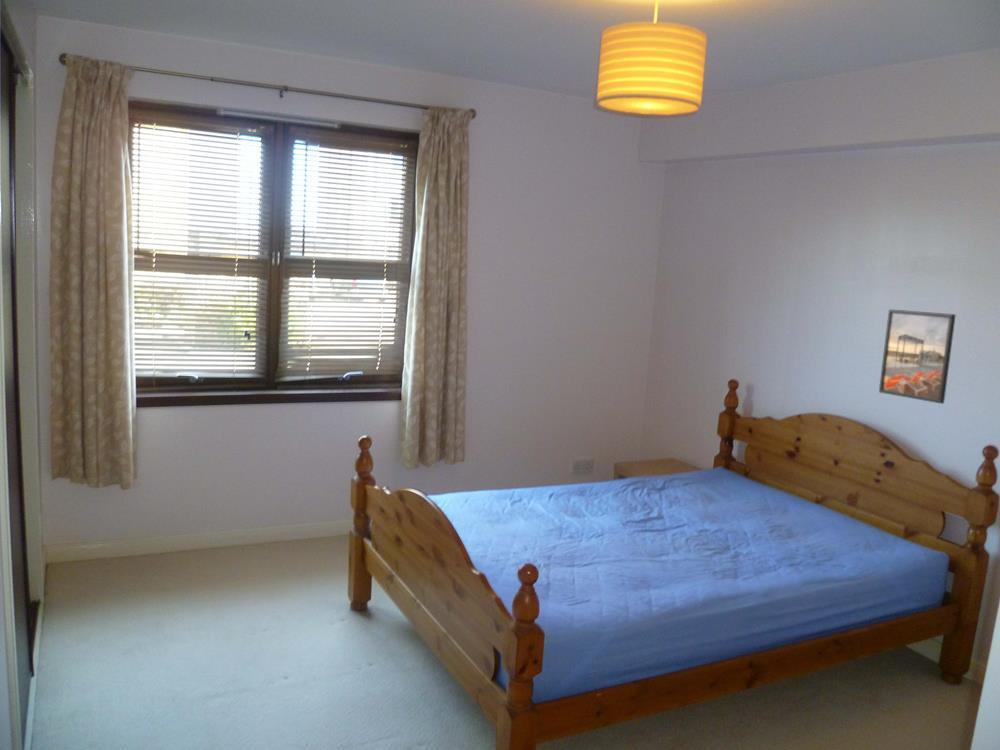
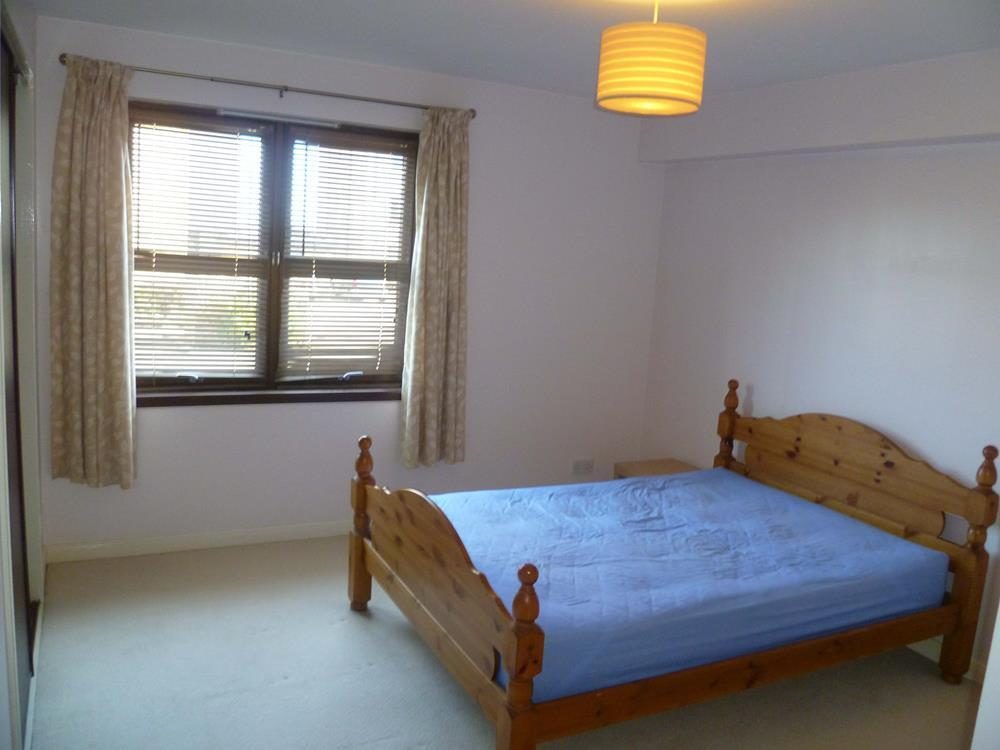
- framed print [878,308,957,405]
